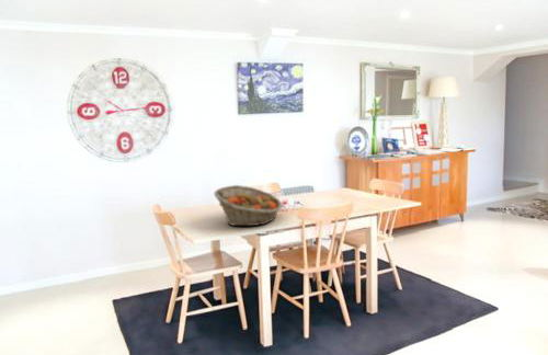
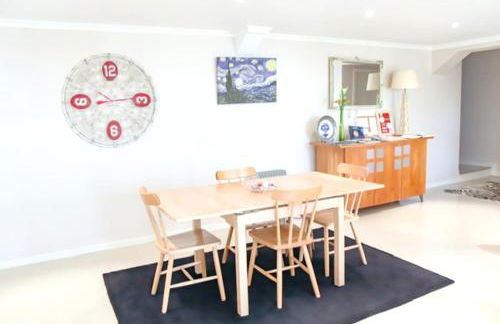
- fruit basket [213,184,283,227]
